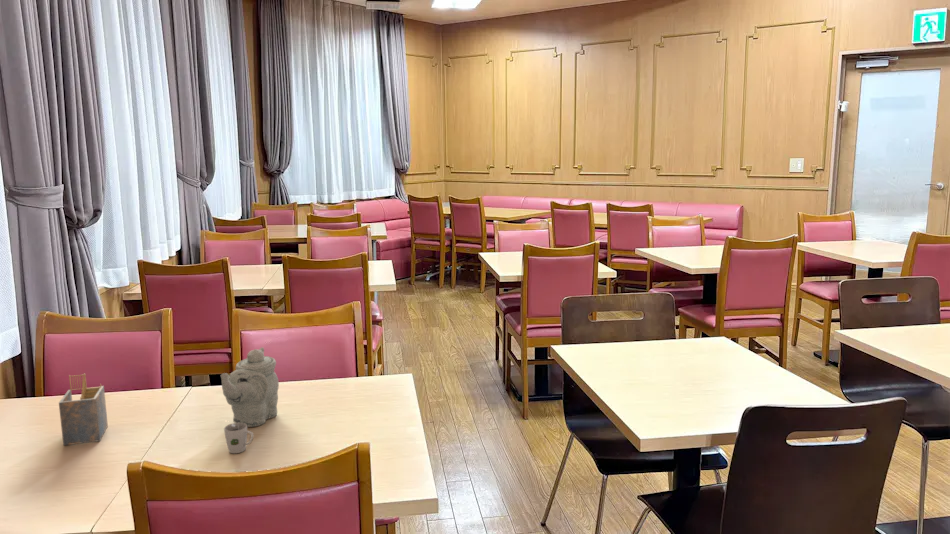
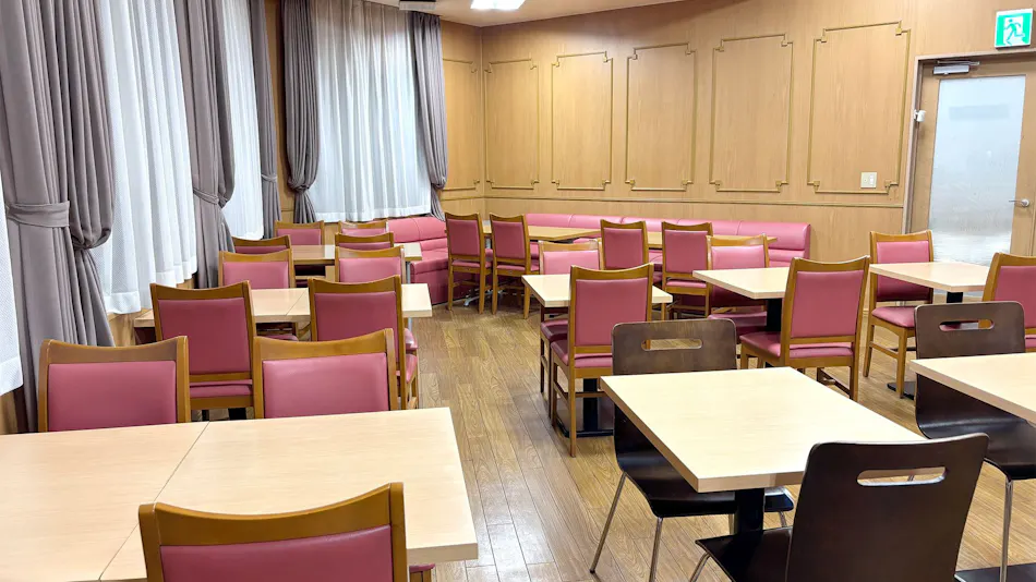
- cup [223,422,254,454]
- napkin holder [58,373,109,447]
- teapot [220,346,280,428]
